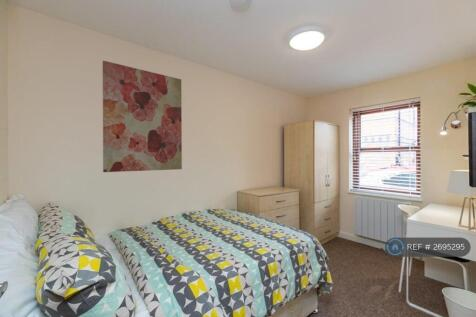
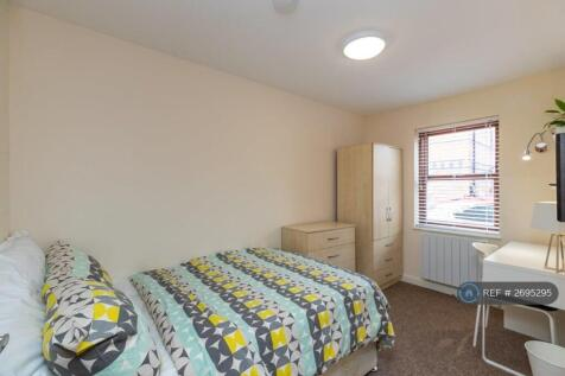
- wall art [102,60,183,173]
